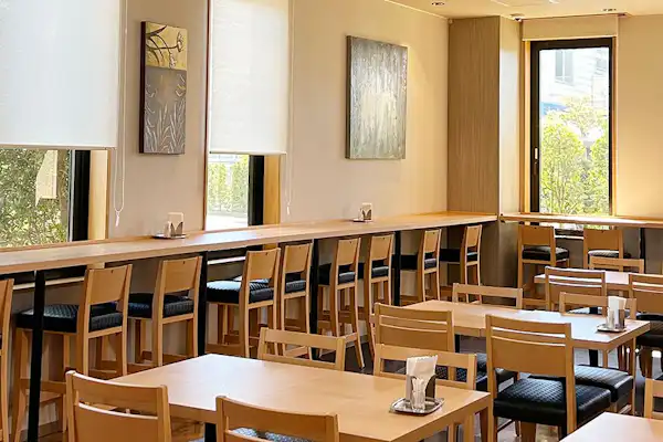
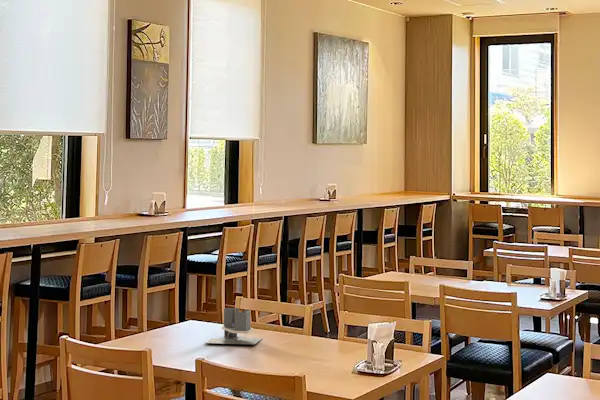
+ utensil holder [204,307,263,345]
